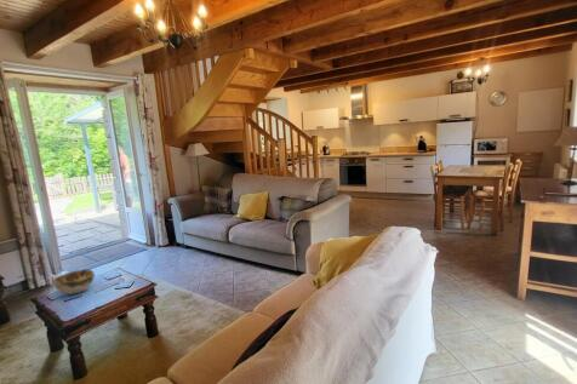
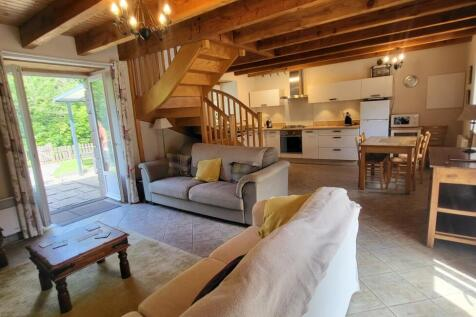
- decorative bowl [52,268,96,296]
